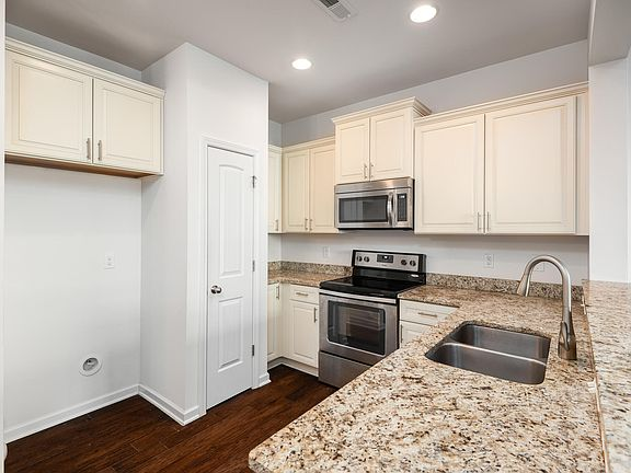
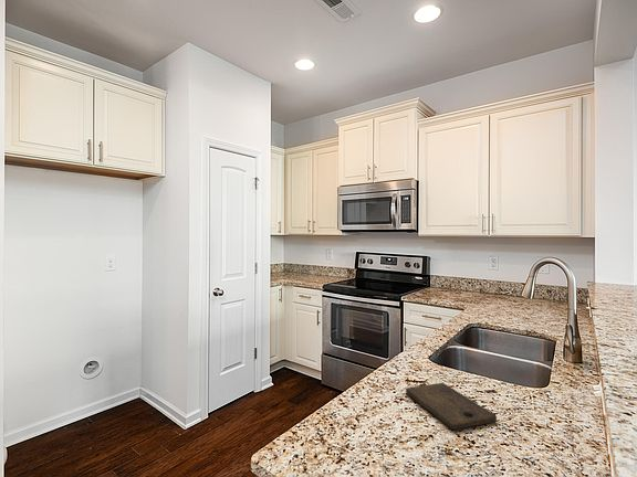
+ cutting board [405,382,498,431]
